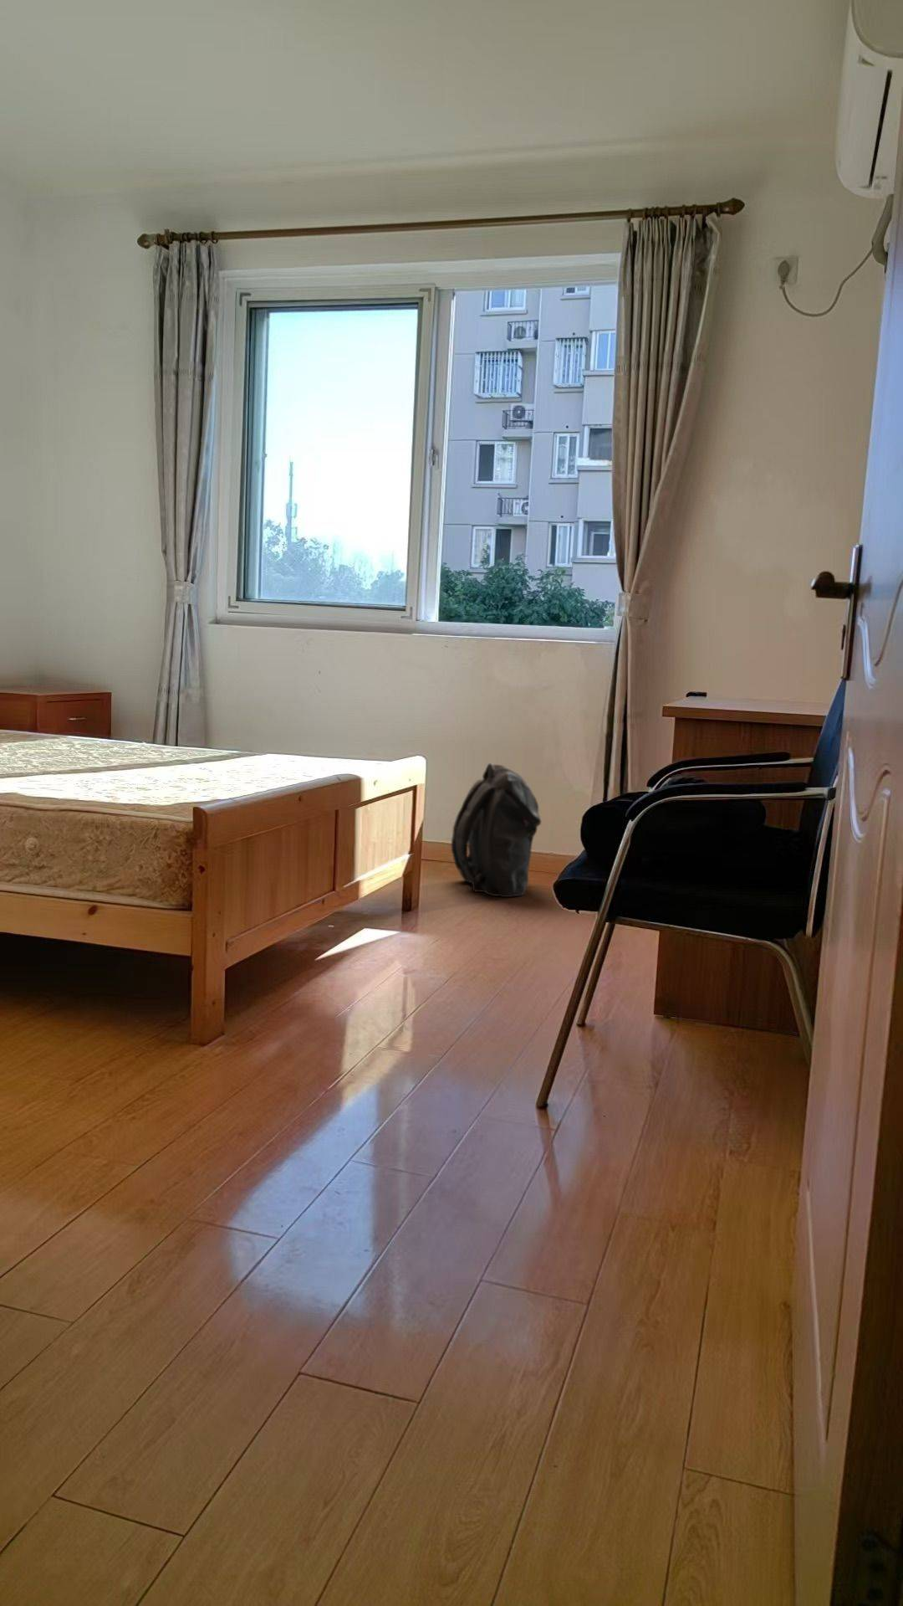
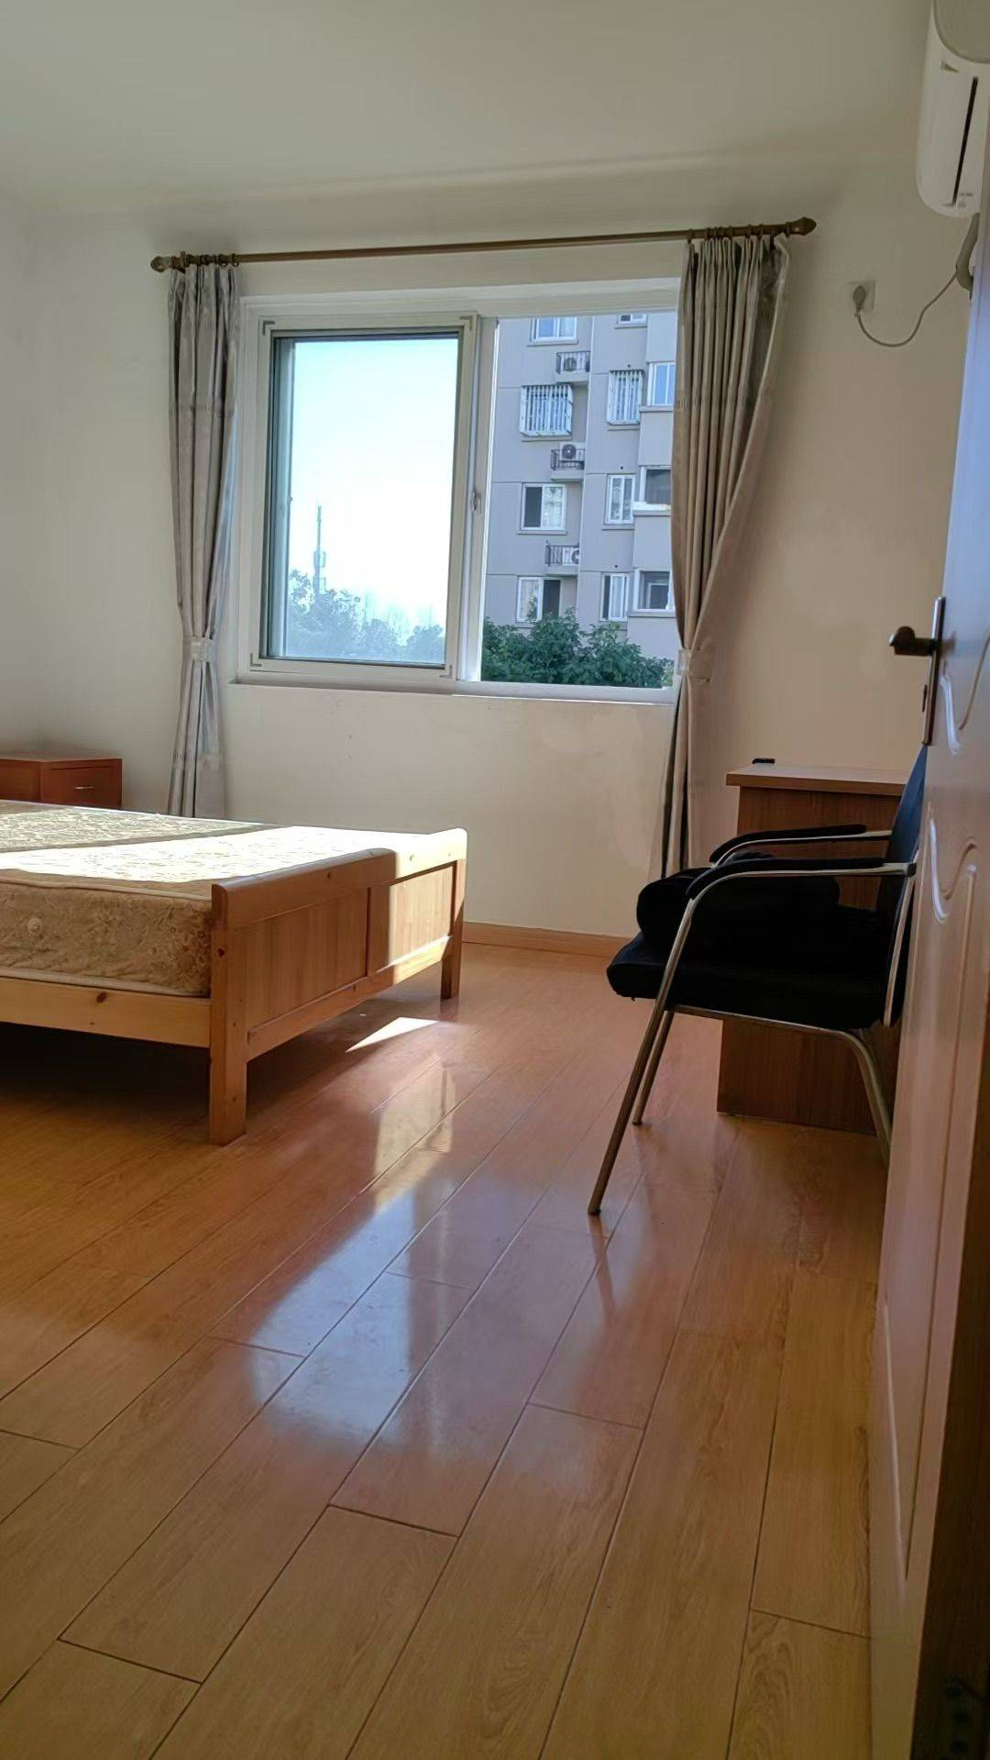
- backpack [451,762,541,898]
